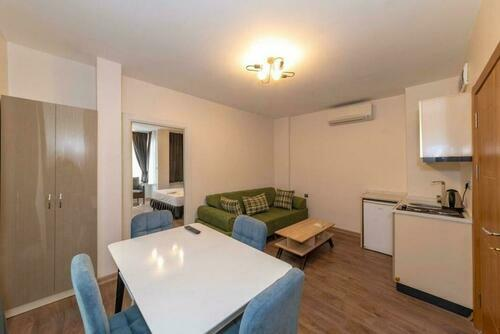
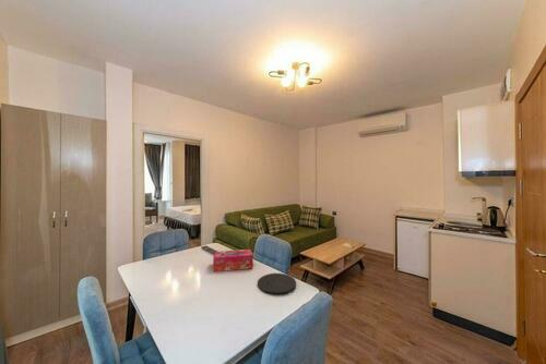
+ tissue box [212,248,254,272]
+ plate [257,272,297,295]
